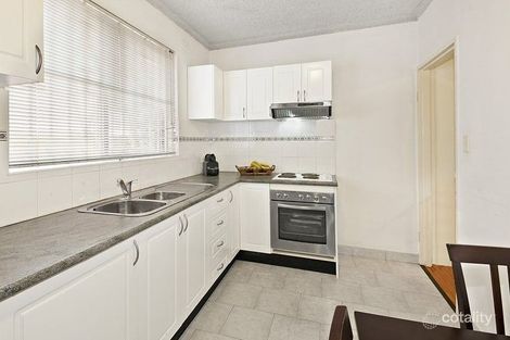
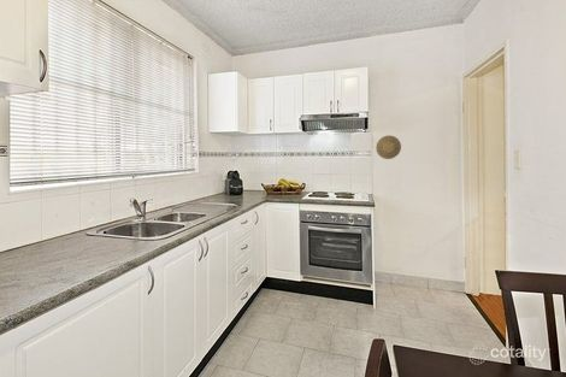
+ decorative plate [375,134,402,160]
